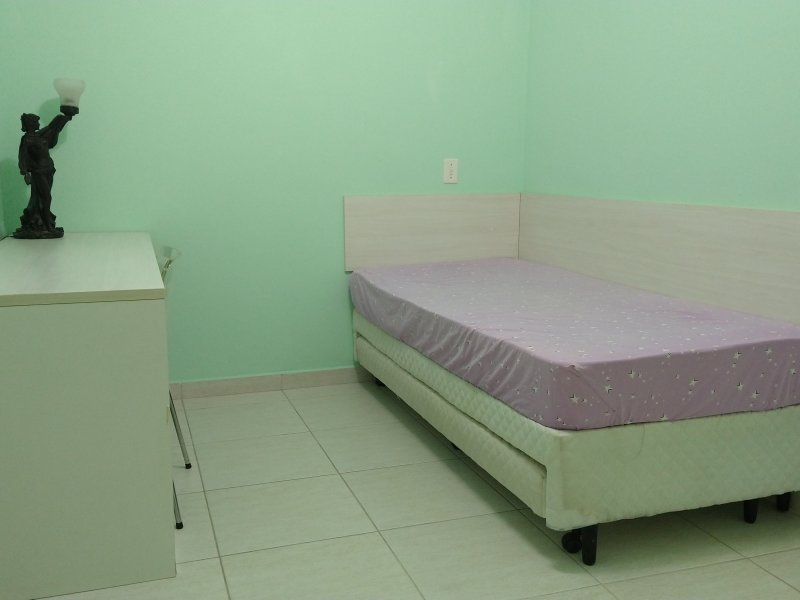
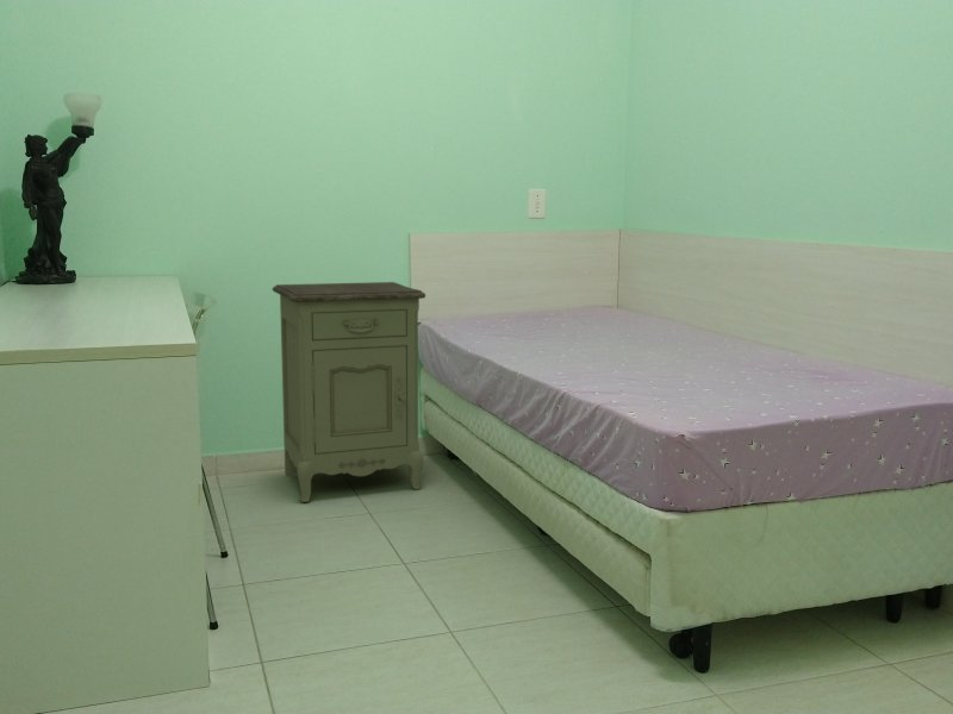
+ nightstand [272,281,426,503]
